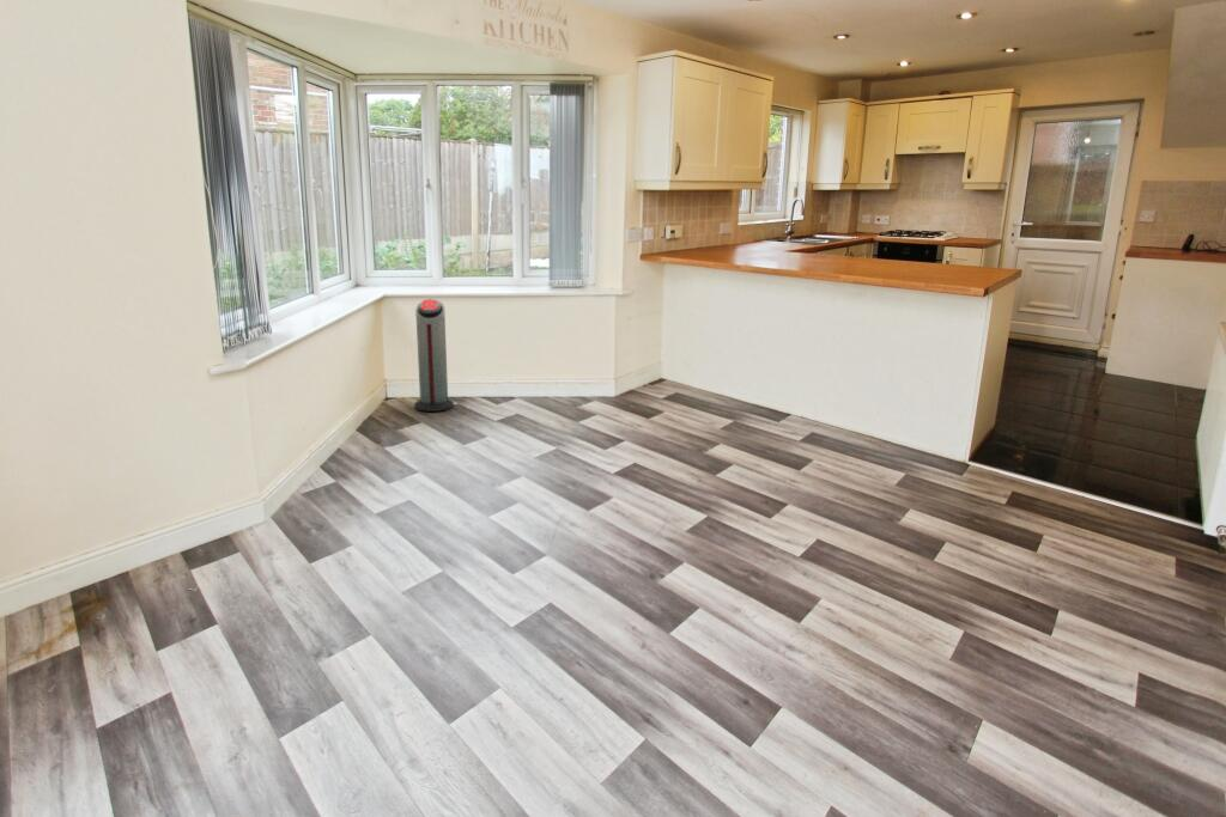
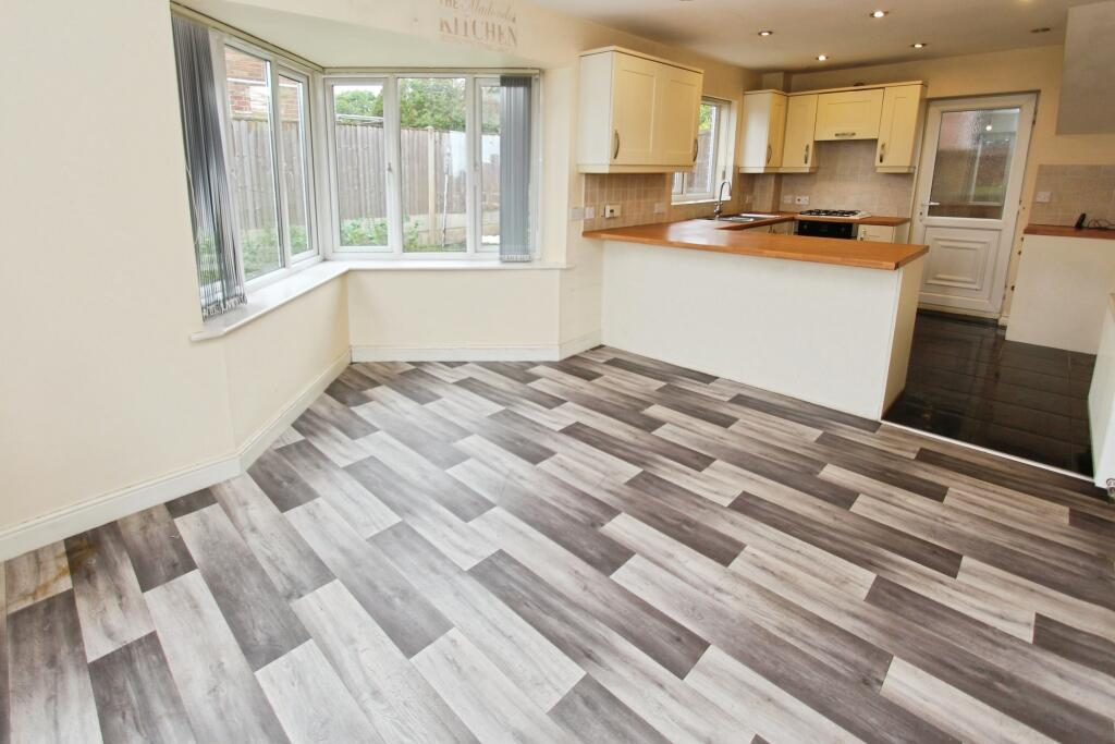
- air purifier [413,298,455,413]
